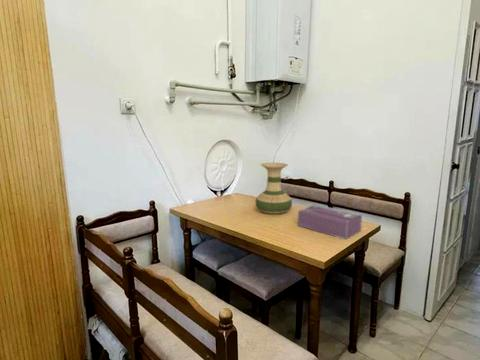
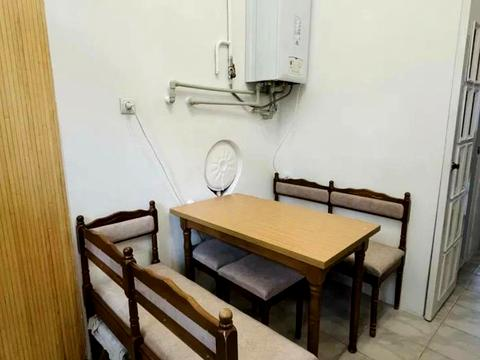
- tissue box [297,203,363,240]
- vase [255,162,293,215]
